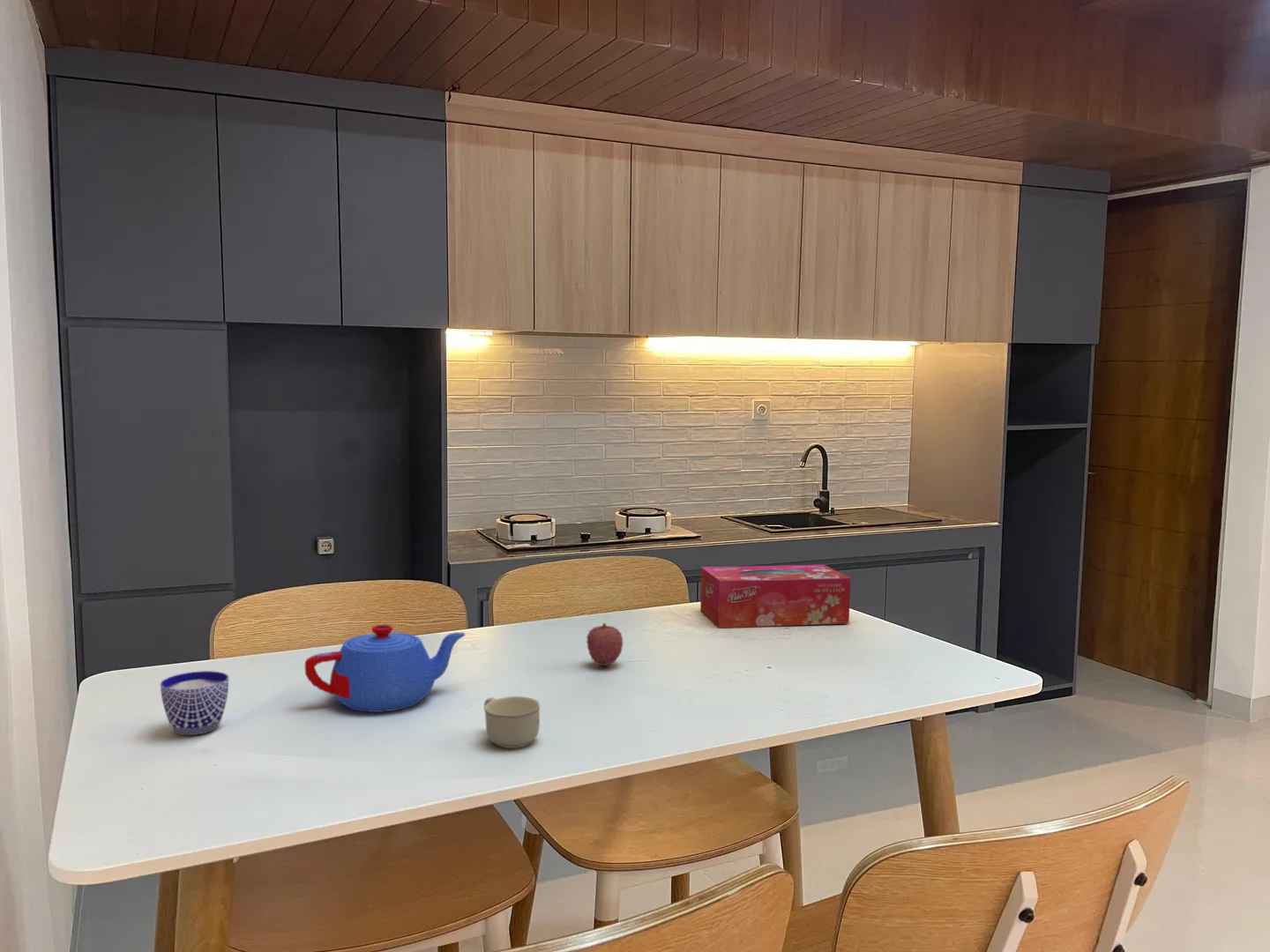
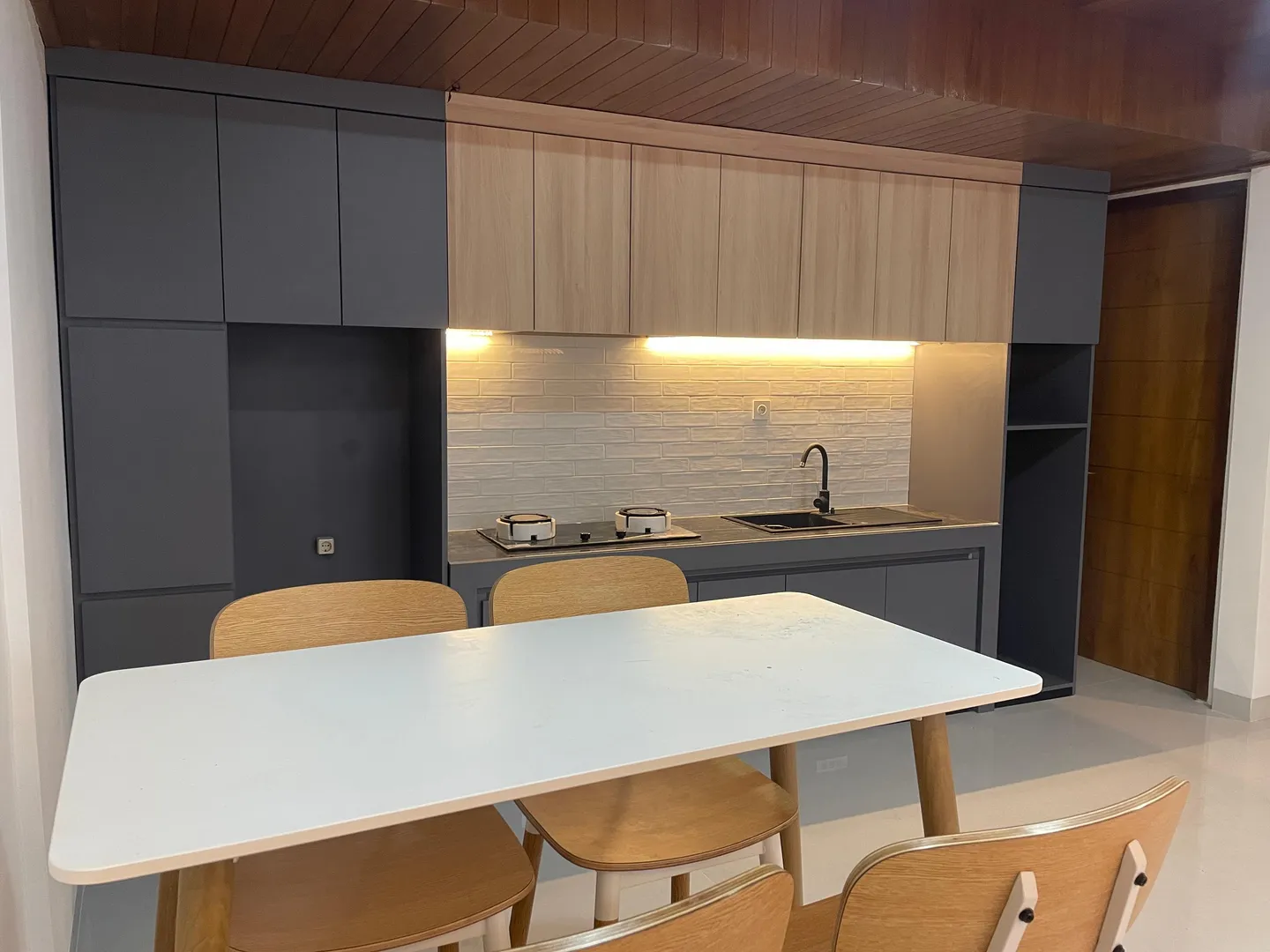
- cup [160,670,229,736]
- cup [483,695,541,749]
- fruit [586,622,624,667]
- teapot [304,624,466,713]
- tissue box [699,564,851,628]
